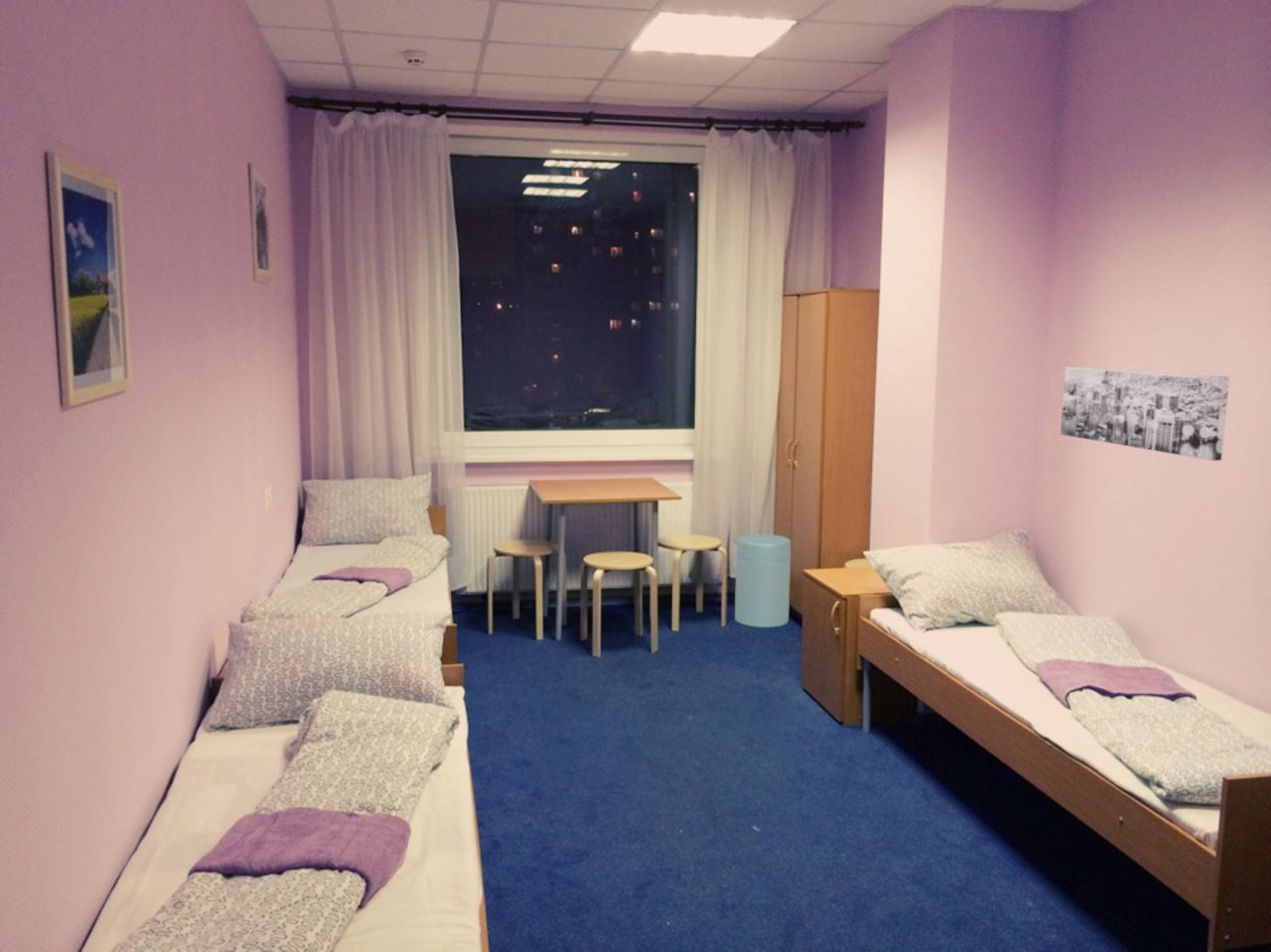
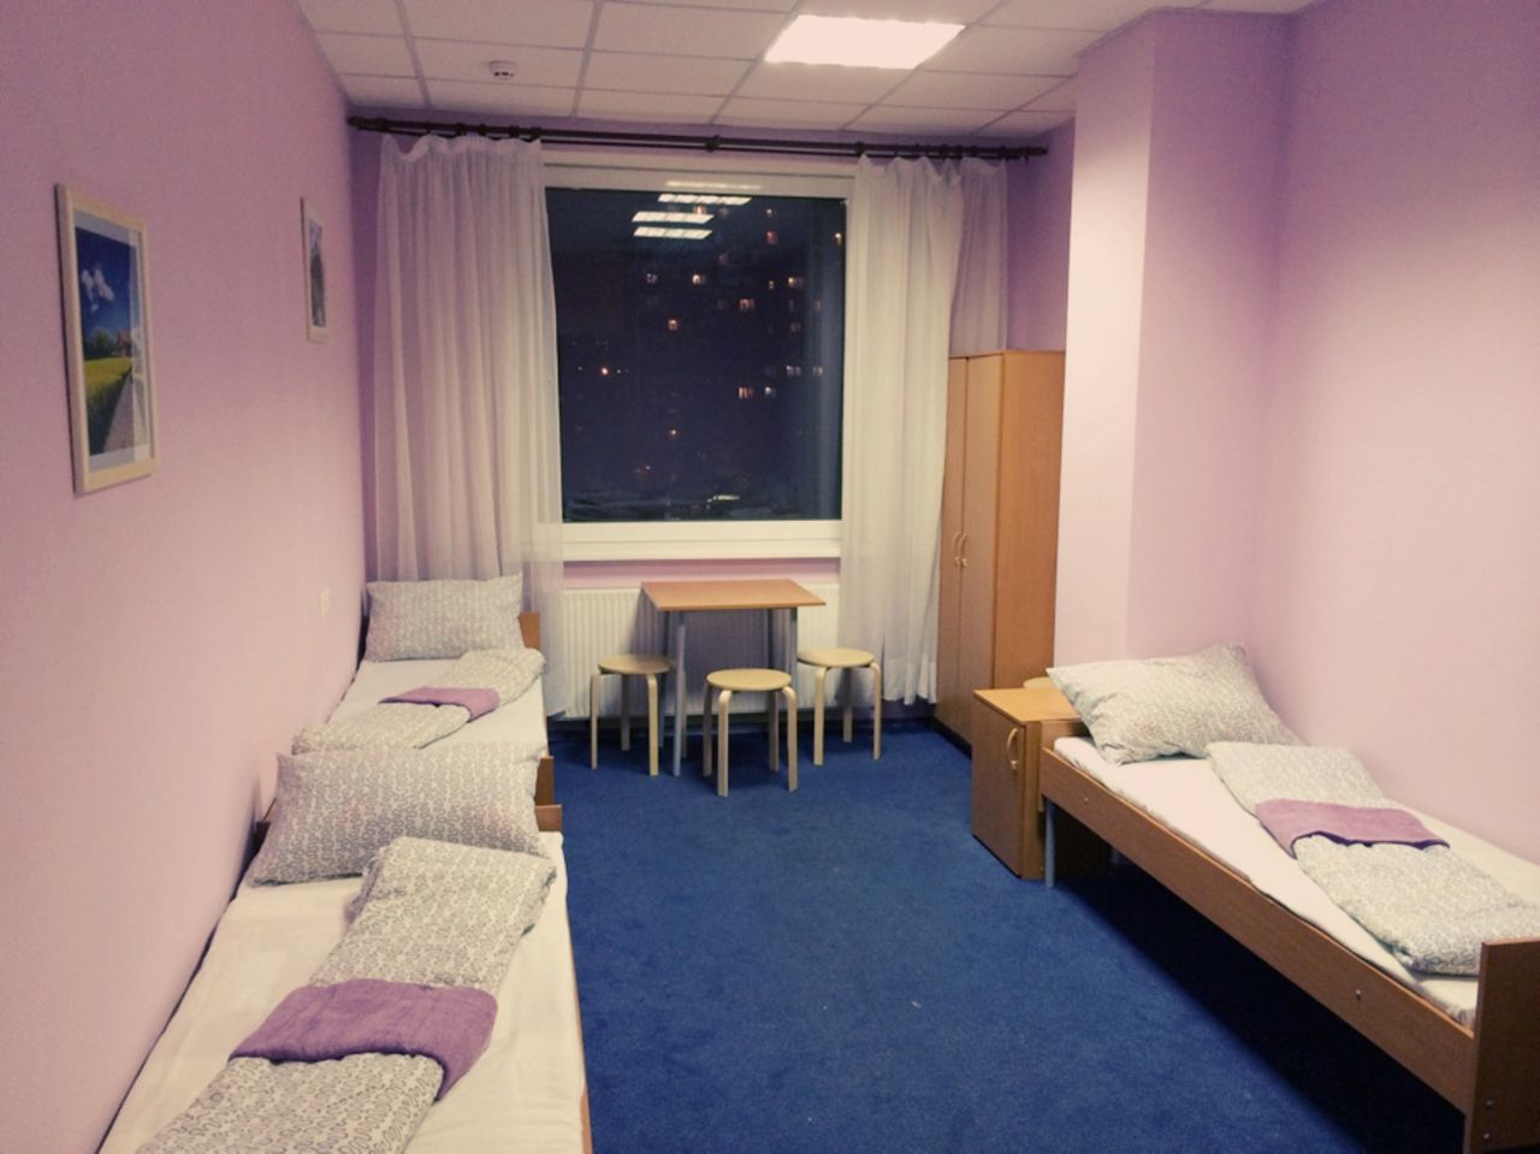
- trash can [734,533,791,628]
- wall art [1059,366,1230,462]
